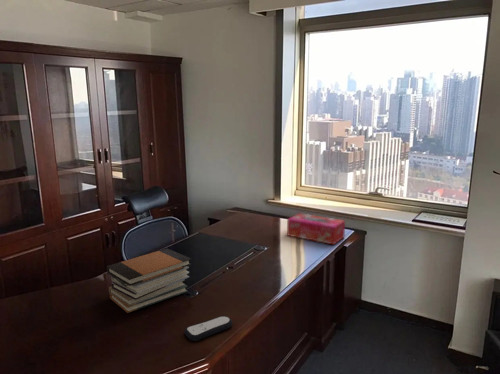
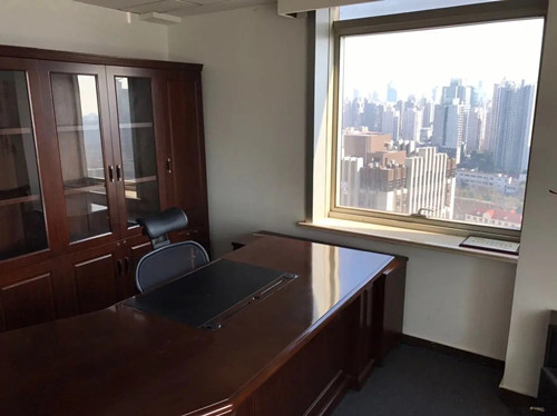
- book stack [106,248,192,314]
- tissue box [286,212,346,246]
- remote control [183,315,234,342]
